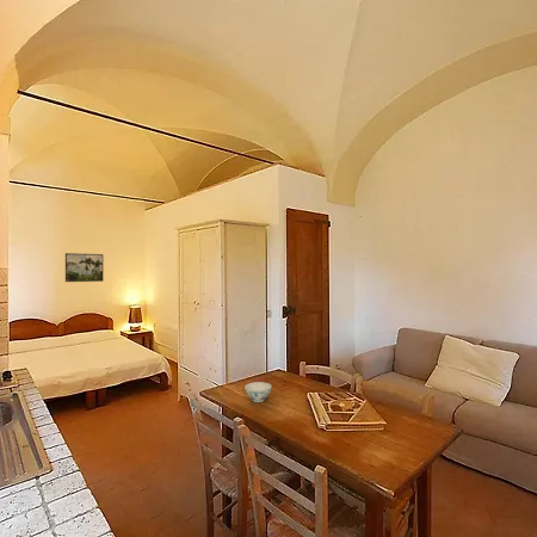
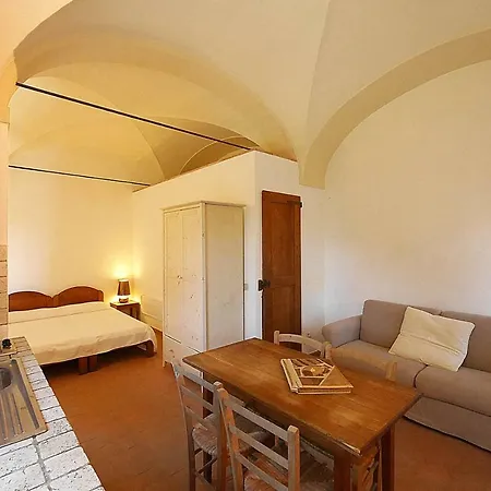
- chinaware [243,381,272,403]
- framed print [64,252,105,283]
